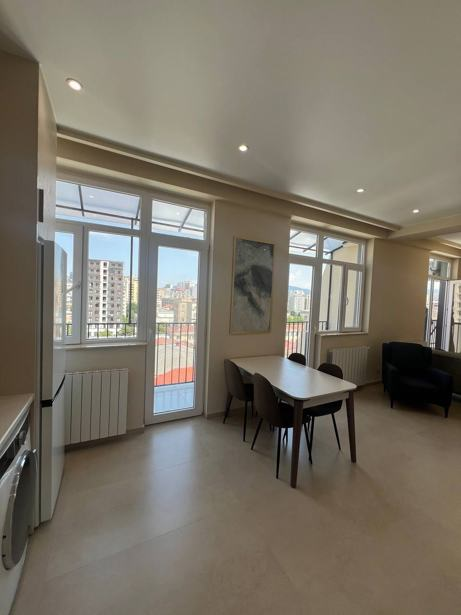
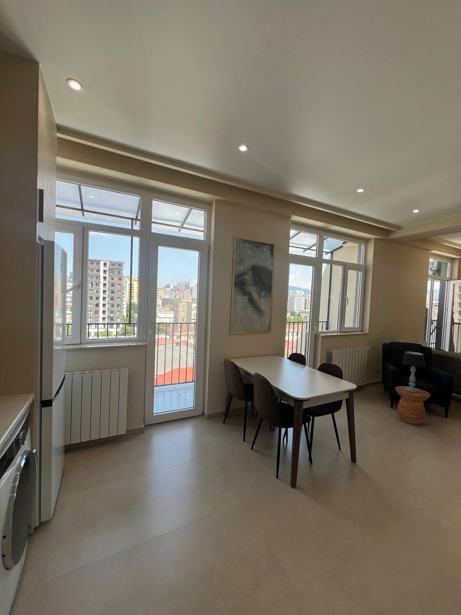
+ side table [394,385,432,426]
+ table lamp [401,350,426,393]
